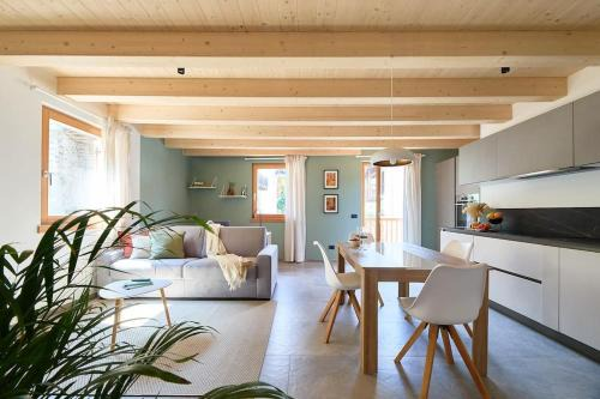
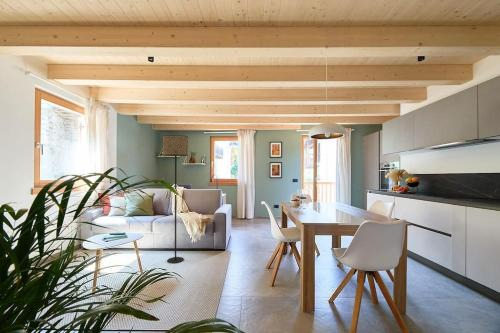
+ floor lamp [162,134,189,264]
